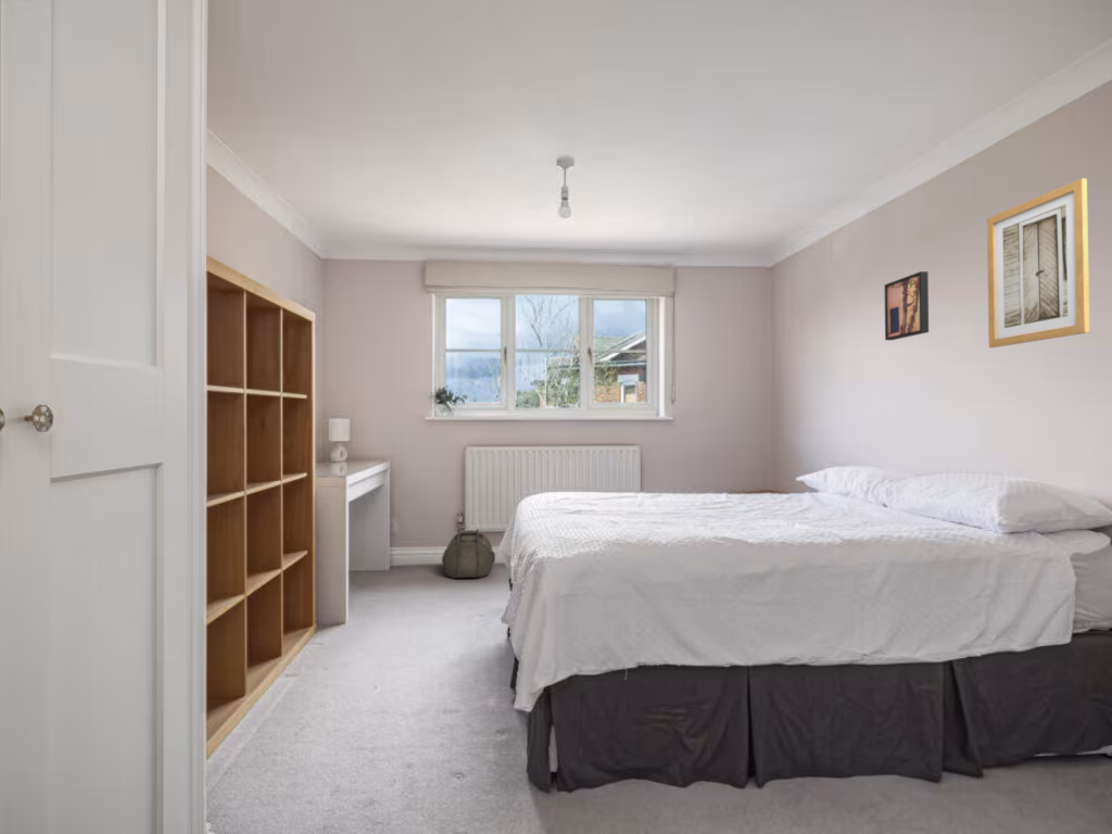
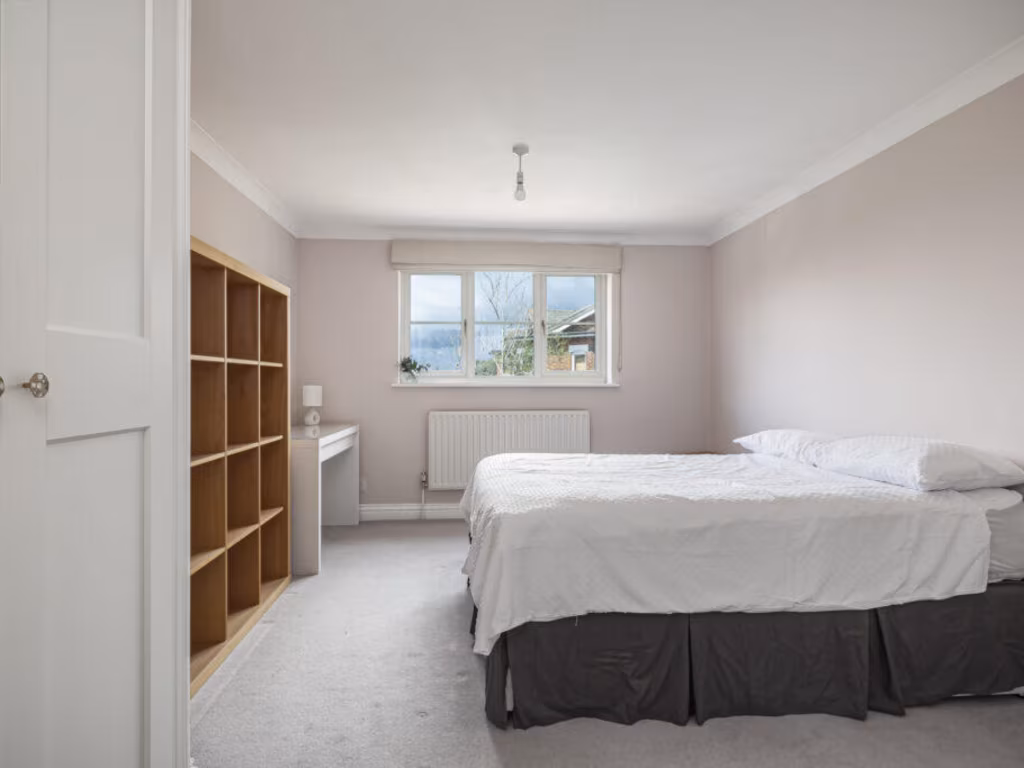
- wall art [884,270,930,341]
- backpack [441,528,496,579]
- wall art [986,177,1090,349]
